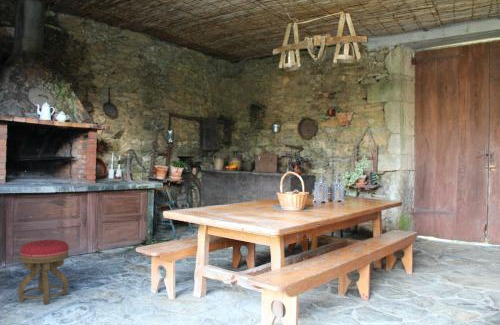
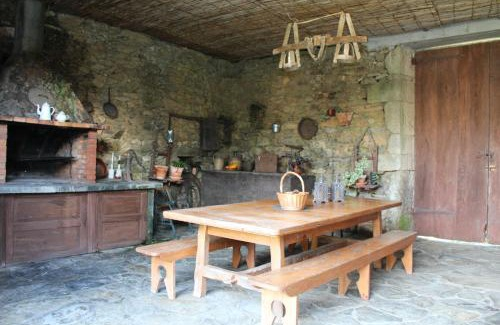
- stool [17,239,70,305]
